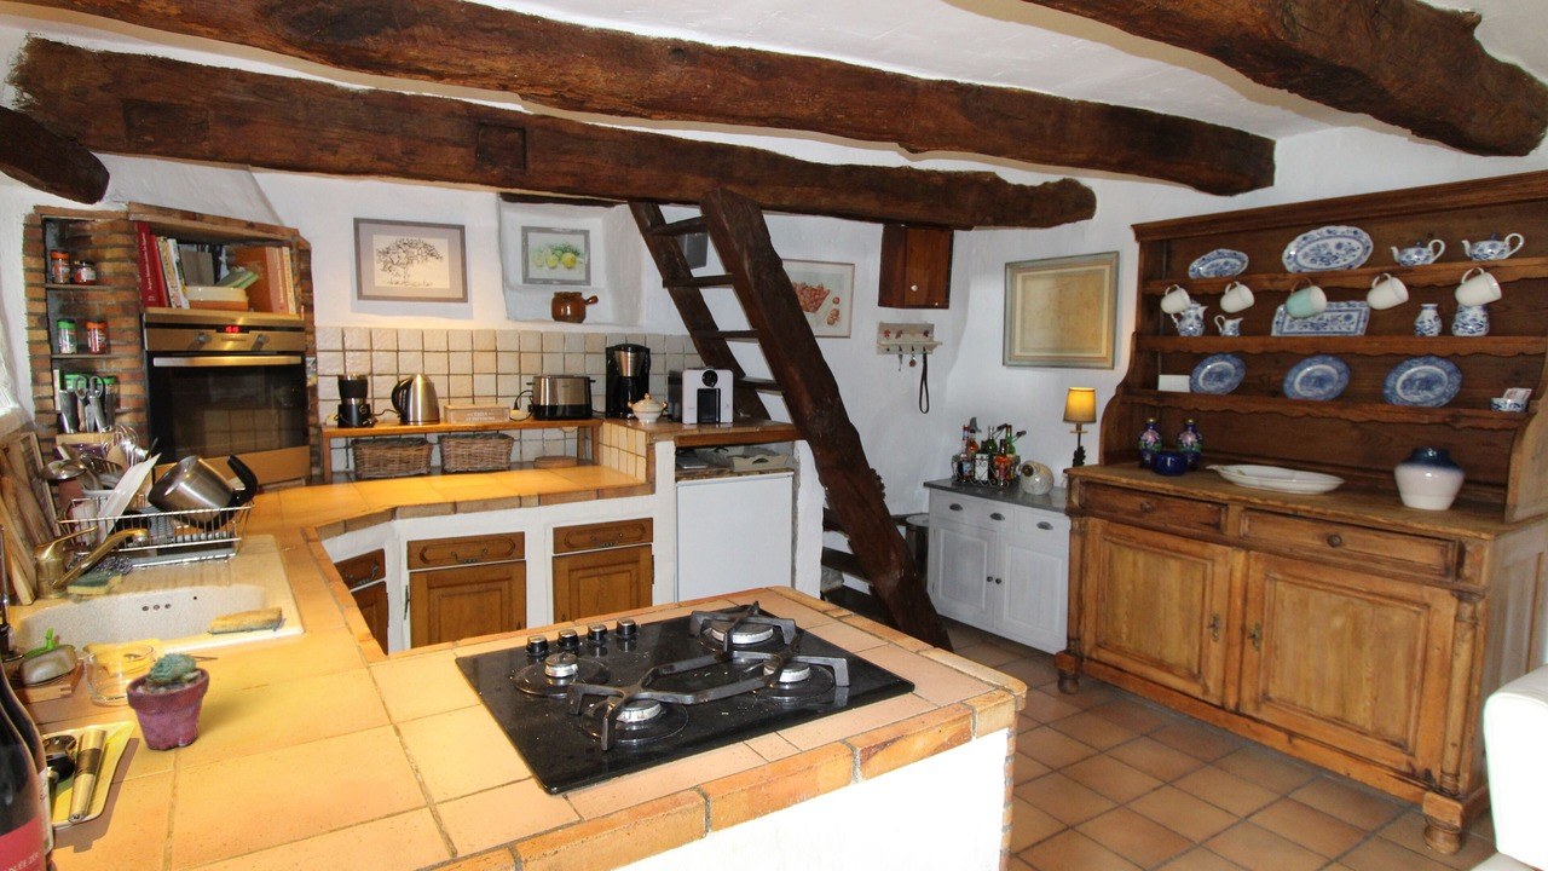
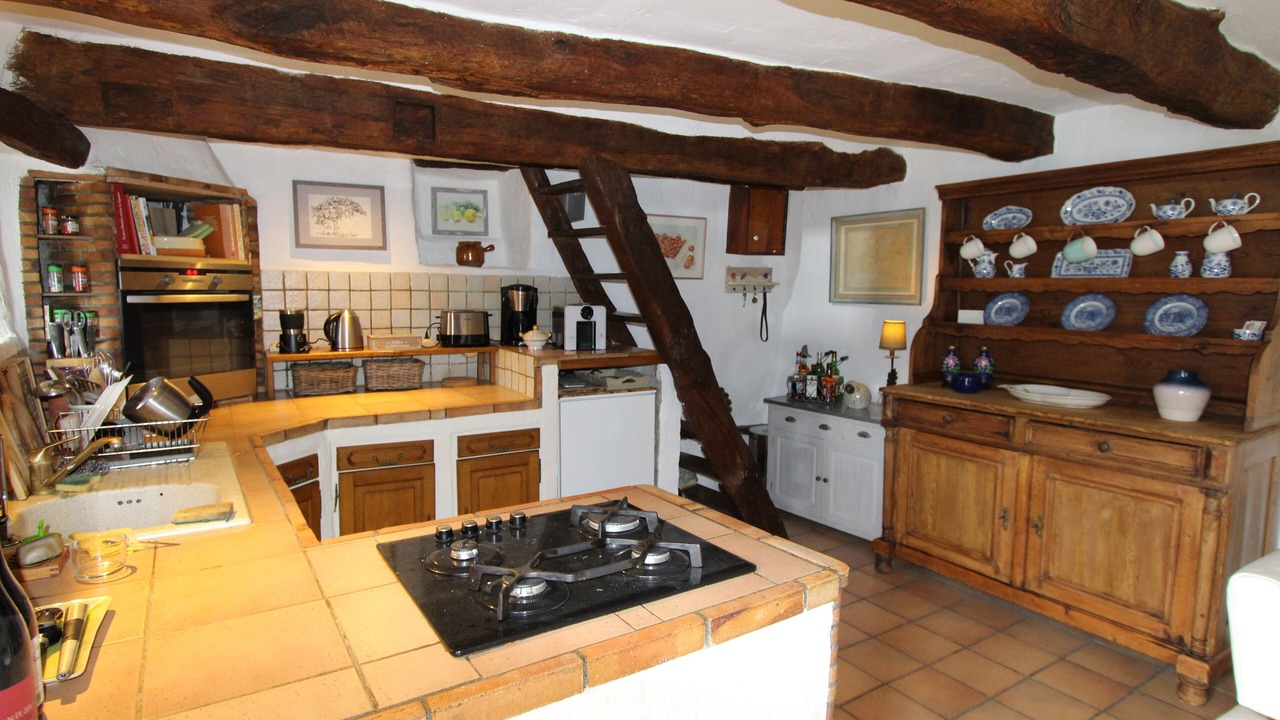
- potted succulent [125,652,210,751]
